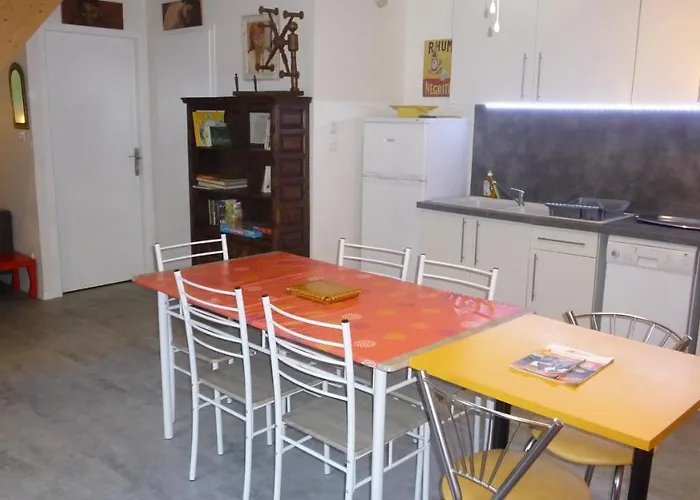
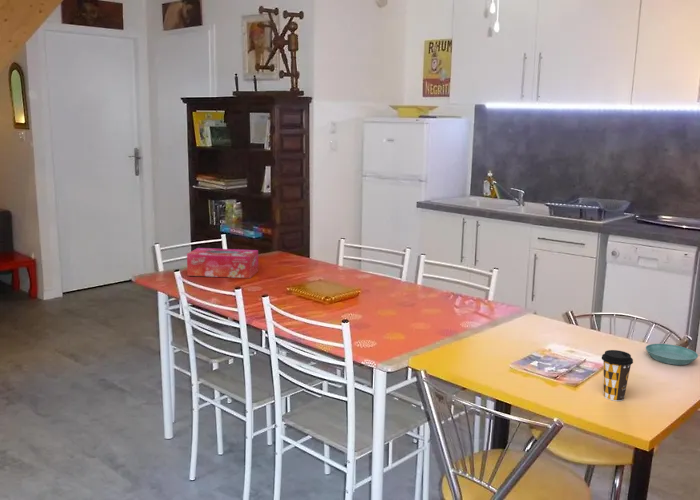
+ saucer [645,343,699,366]
+ coffee cup [601,349,634,402]
+ tissue box [186,247,259,279]
